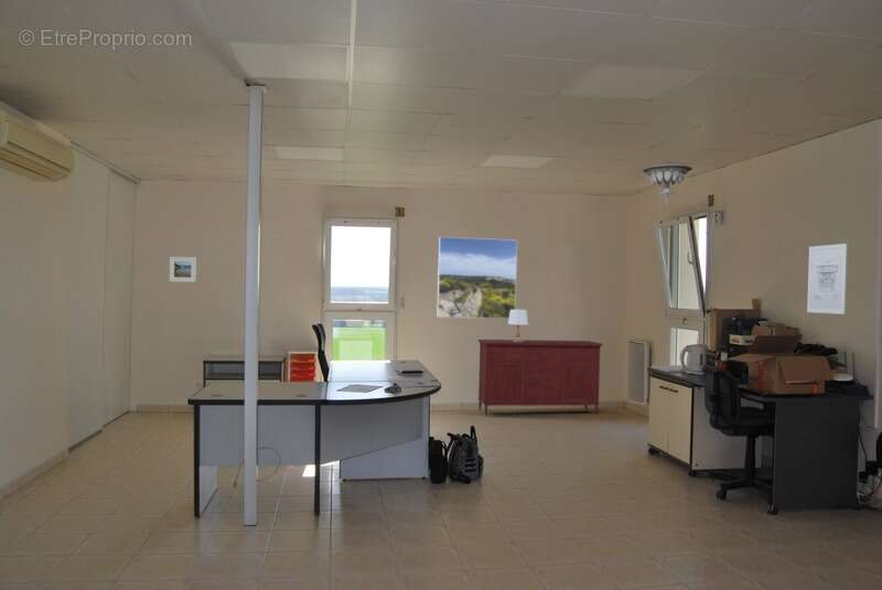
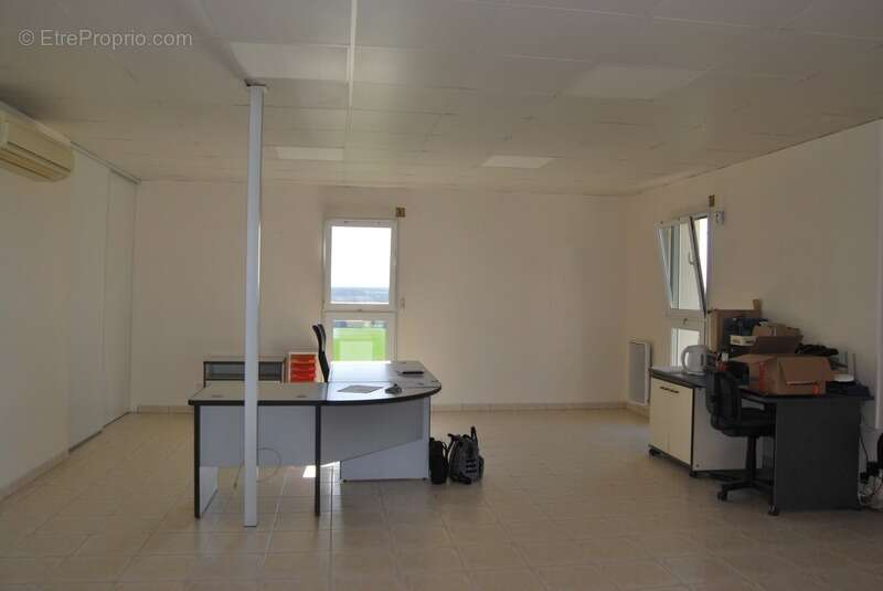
- ceiling light fixture [641,161,695,210]
- table lamp [507,309,529,342]
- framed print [437,236,518,320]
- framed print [168,256,197,283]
- sideboard [477,339,604,417]
- wall art [806,243,849,315]
